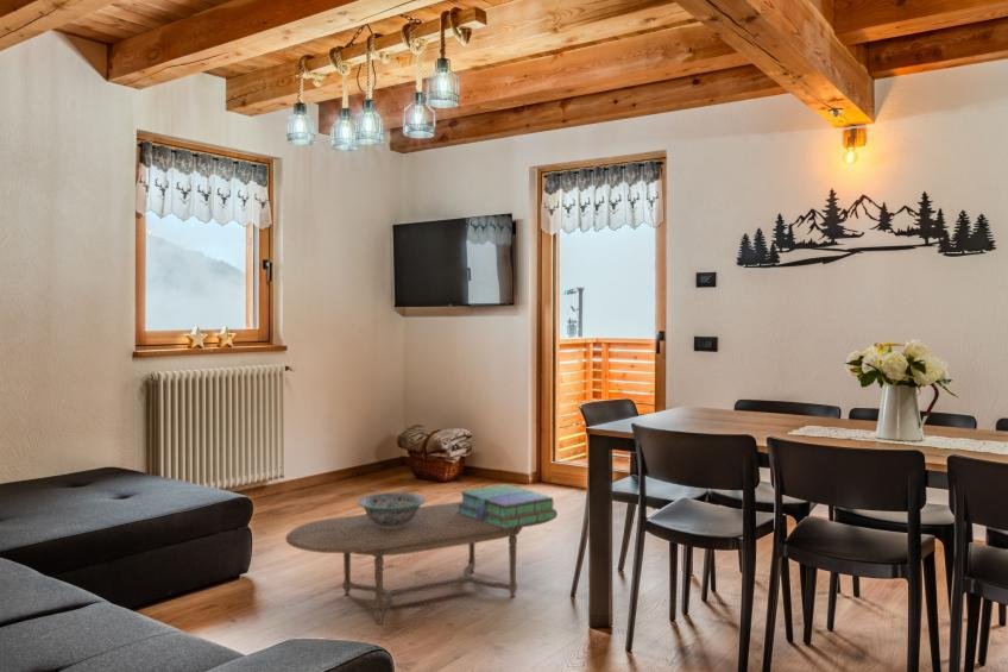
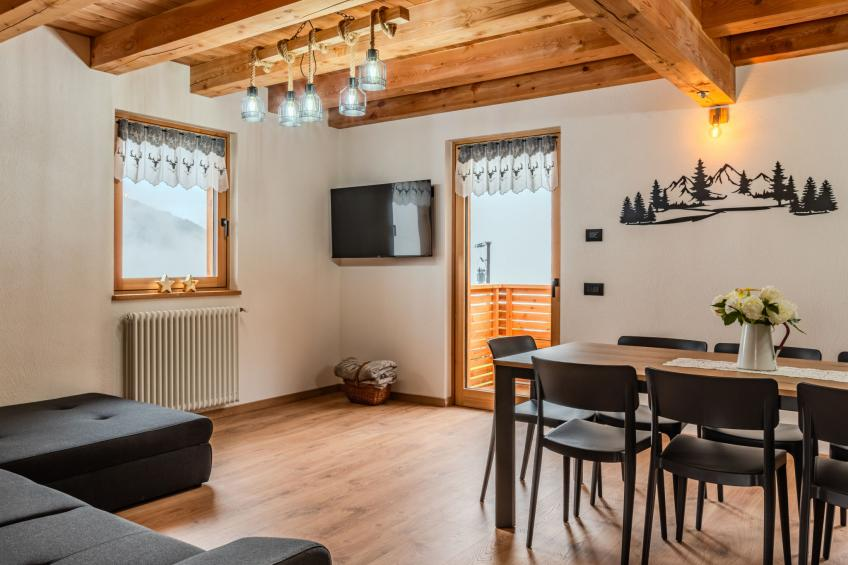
- coffee table [284,501,559,626]
- stack of books [456,483,557,529]
- decorative bowl [357,491,427,529]
